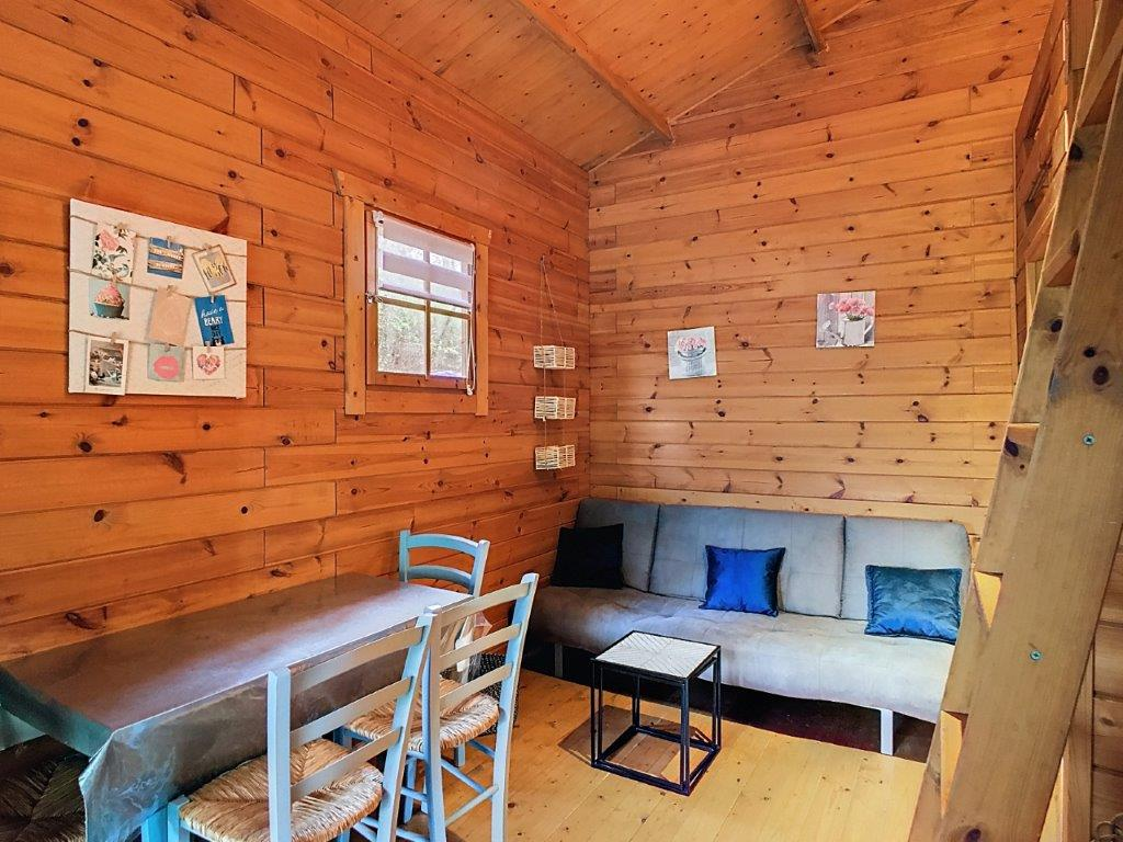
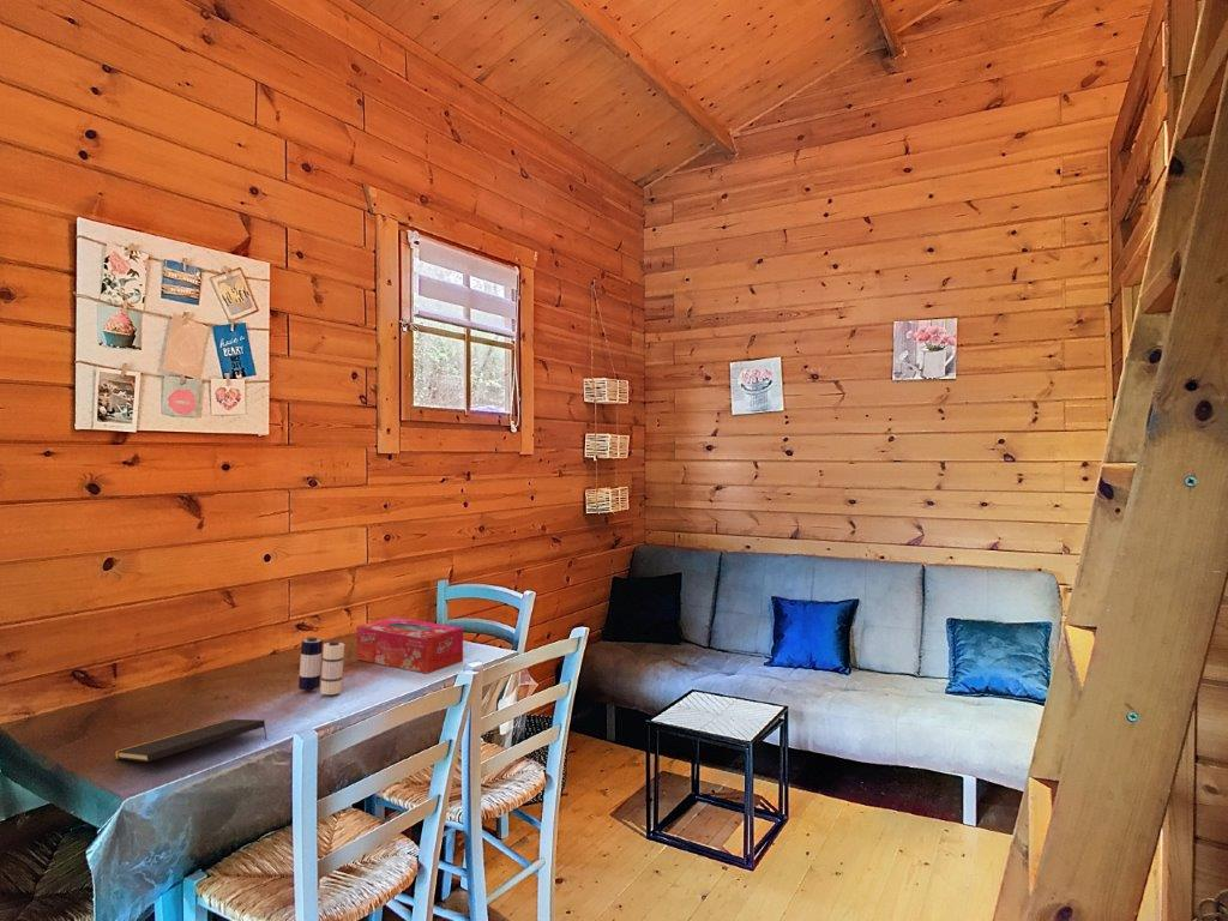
+ candle [269,636,345,697]
+ notepad [113,718,269,763]
+ tissue box [355,616,464,675]
